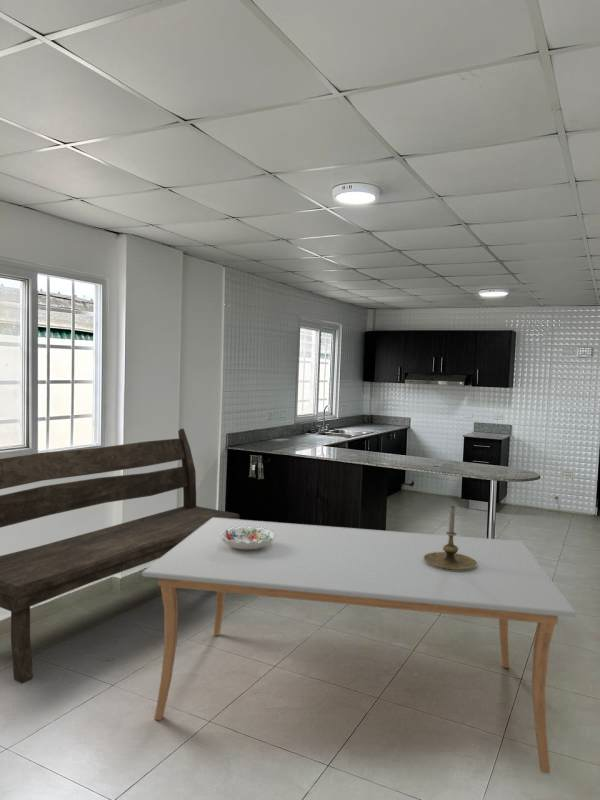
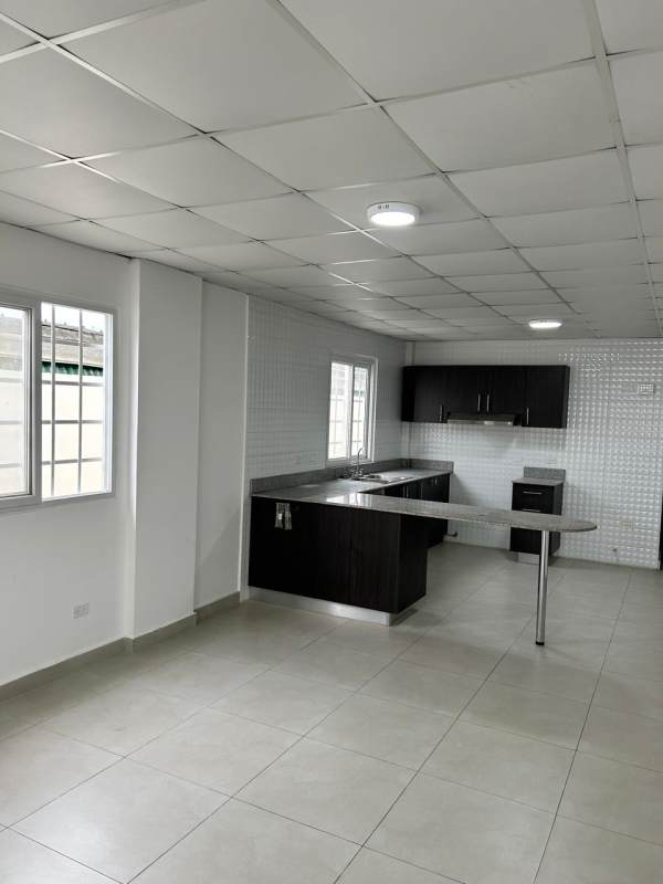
- dining table [141,518,578,774]
- bench [0,428,241,684]
- candle holder [424,504,477,570]
- decorative bowl [220,526,275,550]
